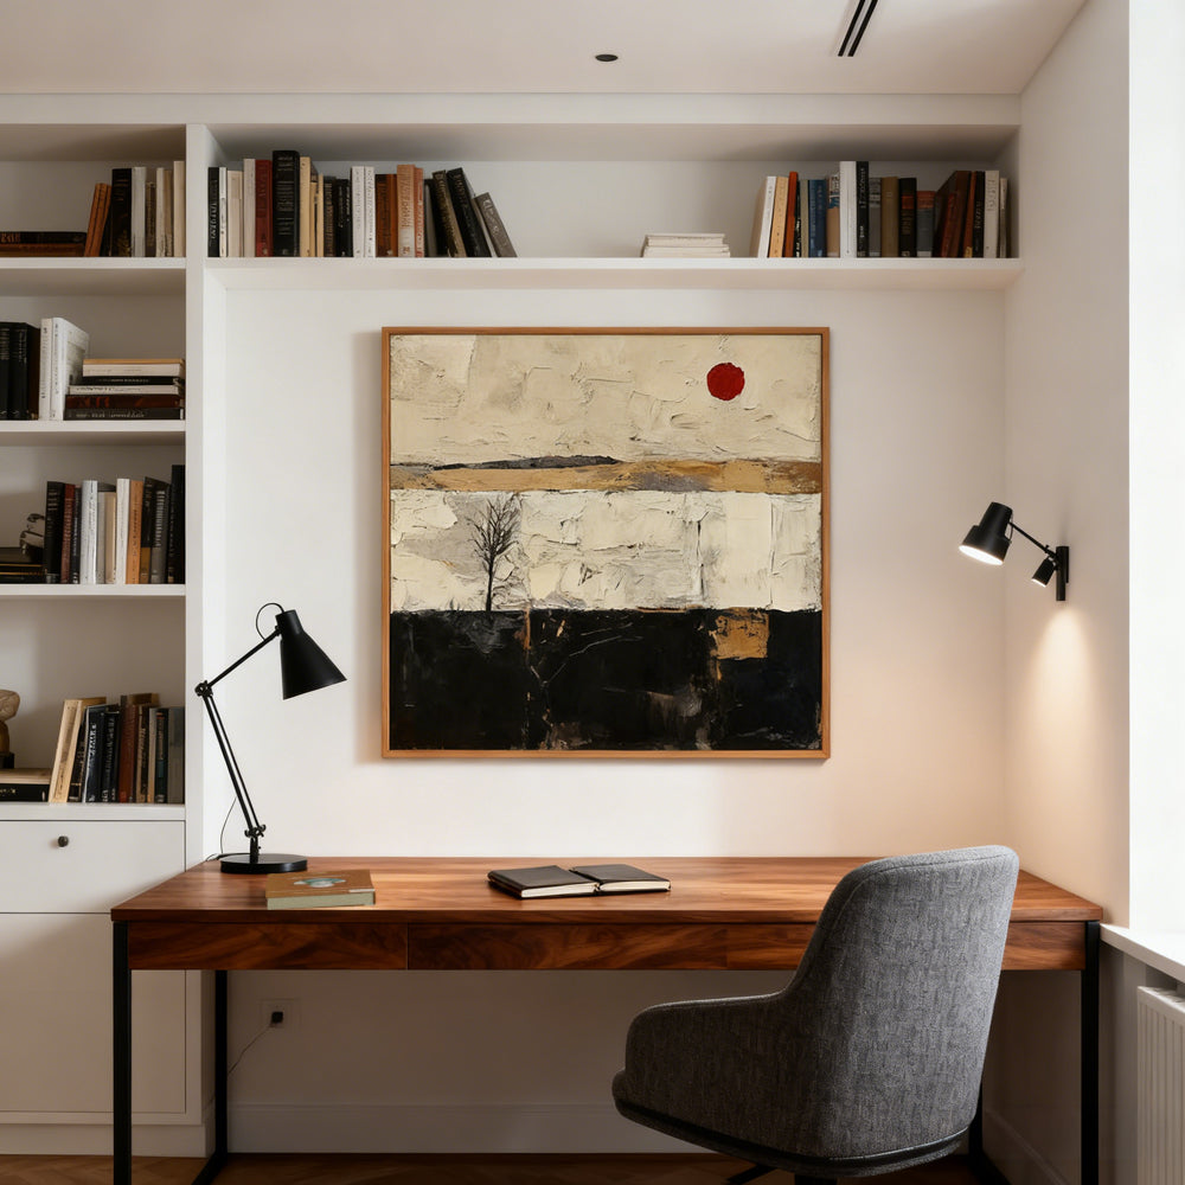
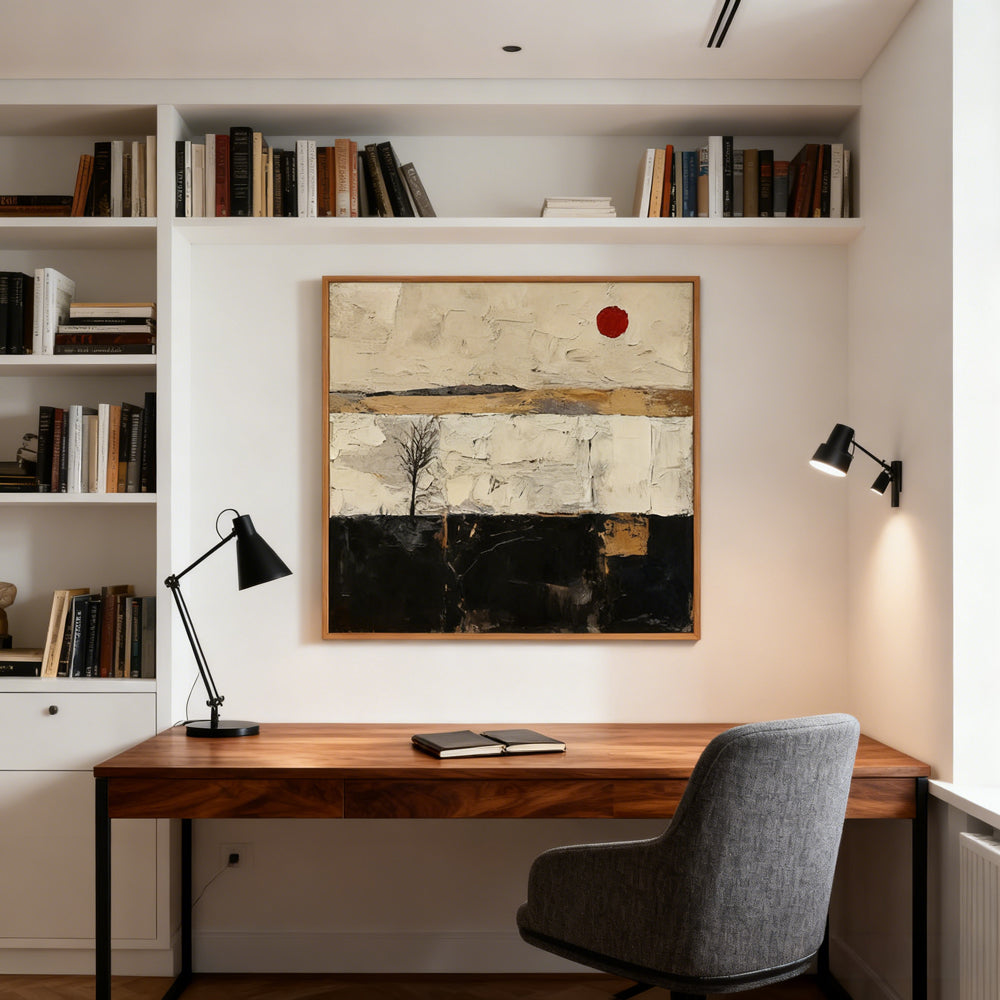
- book [264,869,377,911]
